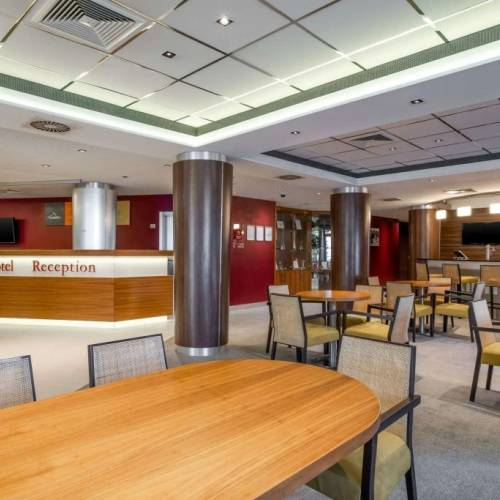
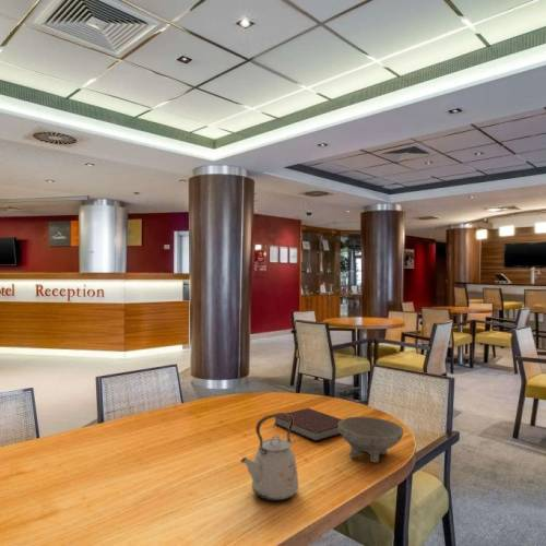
+ bowl [339,416,405,464]
+ notebook [273,407,343,442]
+ kettle [239,412,299,502]
